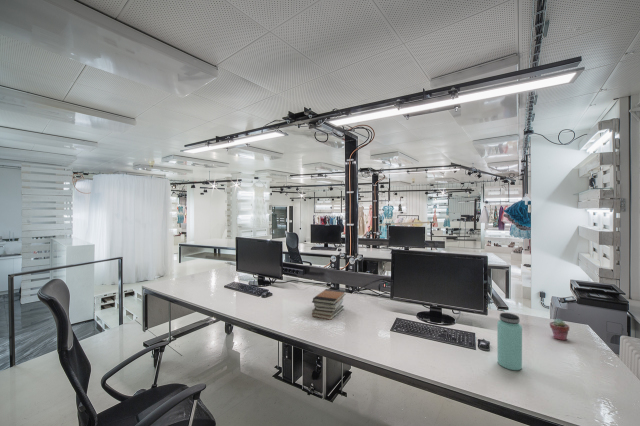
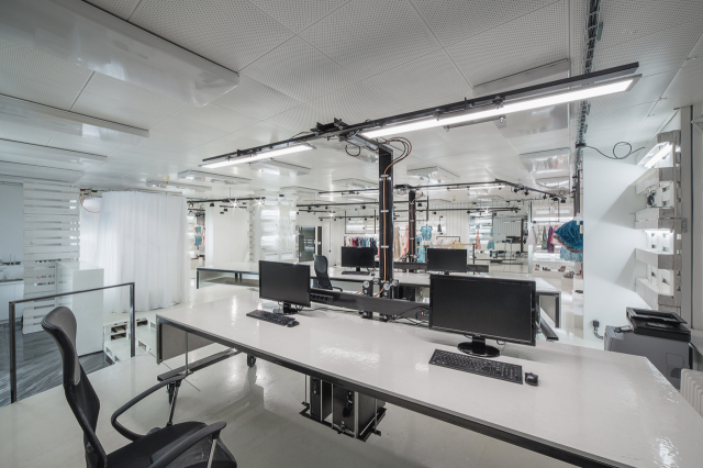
- bottle [496,312,523,371]
- book stack [311,288,347,321]
- potted succulent [549,318,570,341]
